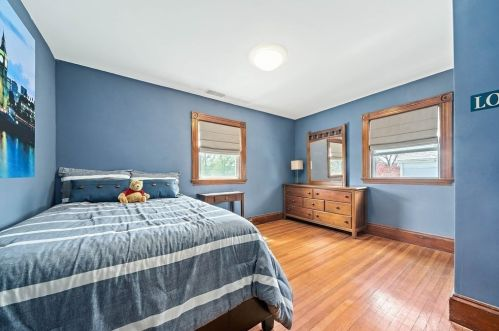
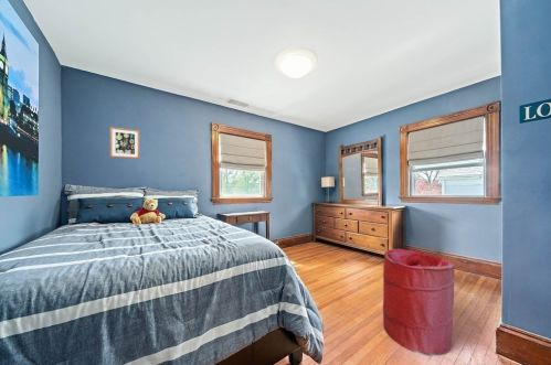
+ wall art [109,126,140,160]
+ laundry hamper [382,248,456,357]
